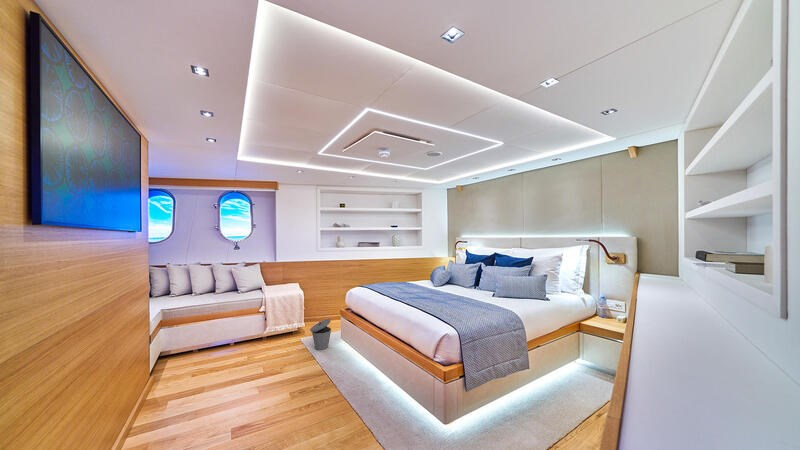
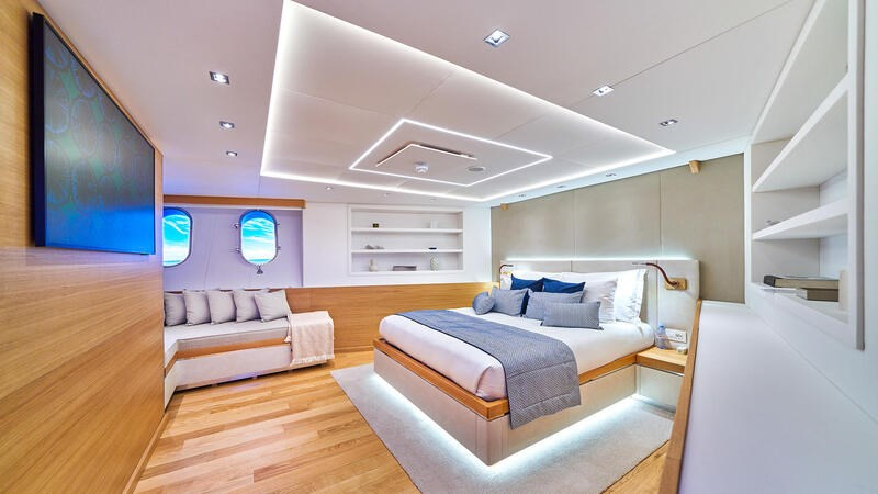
- trash can [309,318,332,351]
